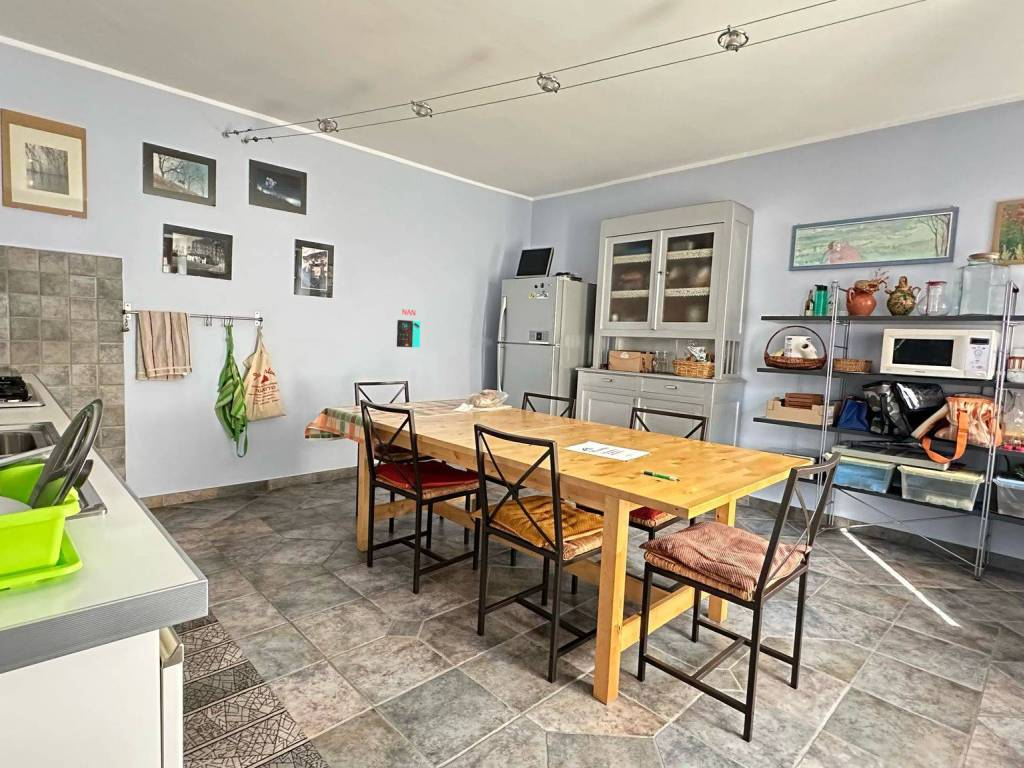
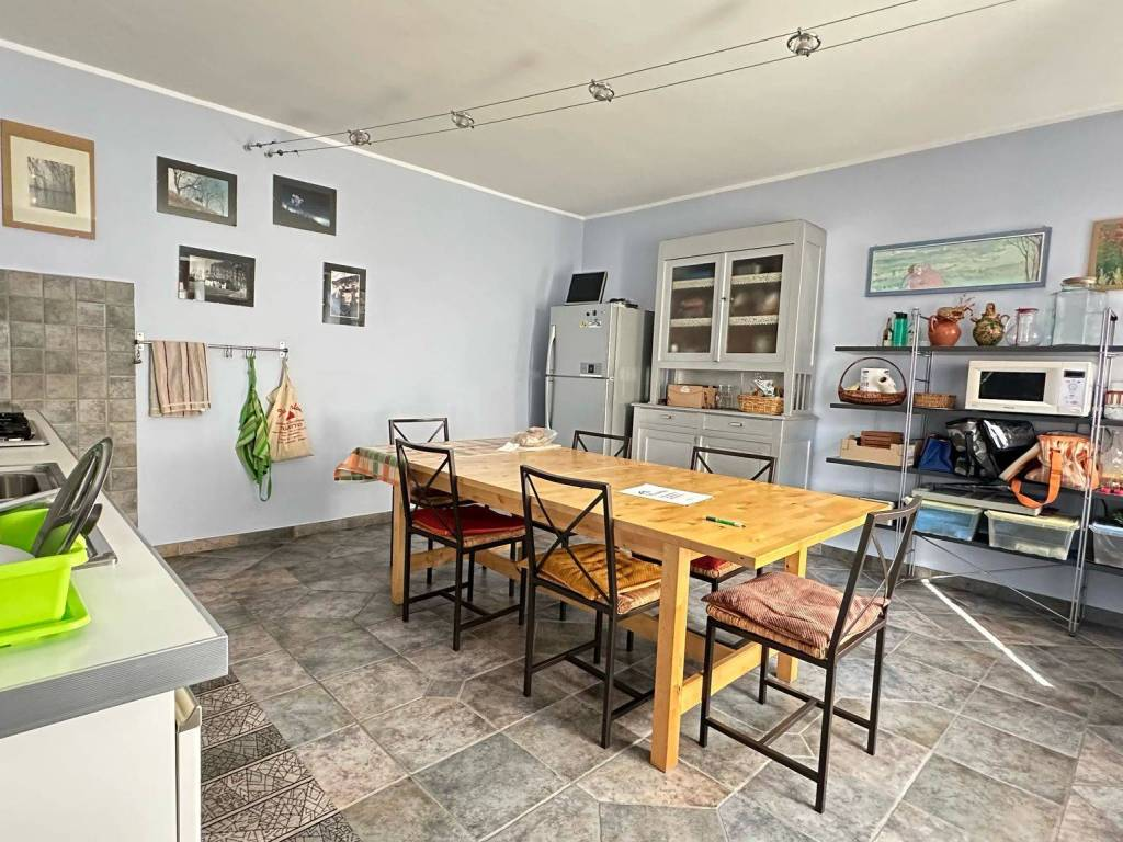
- calendar [396,308,422,348]
